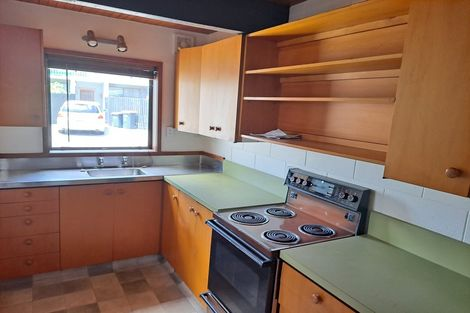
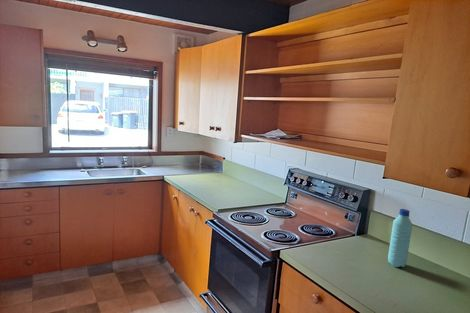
+ water bottle [387,208,413,268]
